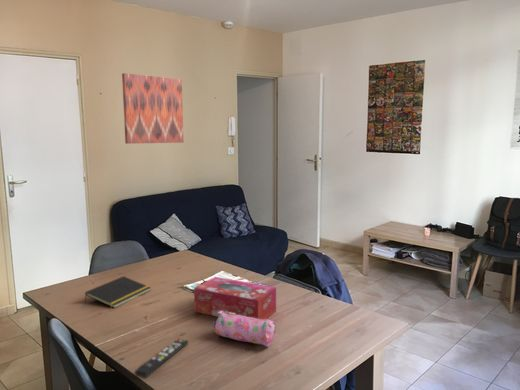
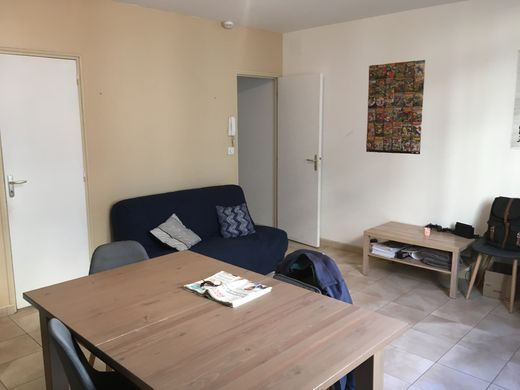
- notepad [84,275,152,309]
- remote control [134,338,189,379]
- pencil case [211,311,277,348]
- tissue box [193,276,277,319]
- wall art [121,72,185,145]
